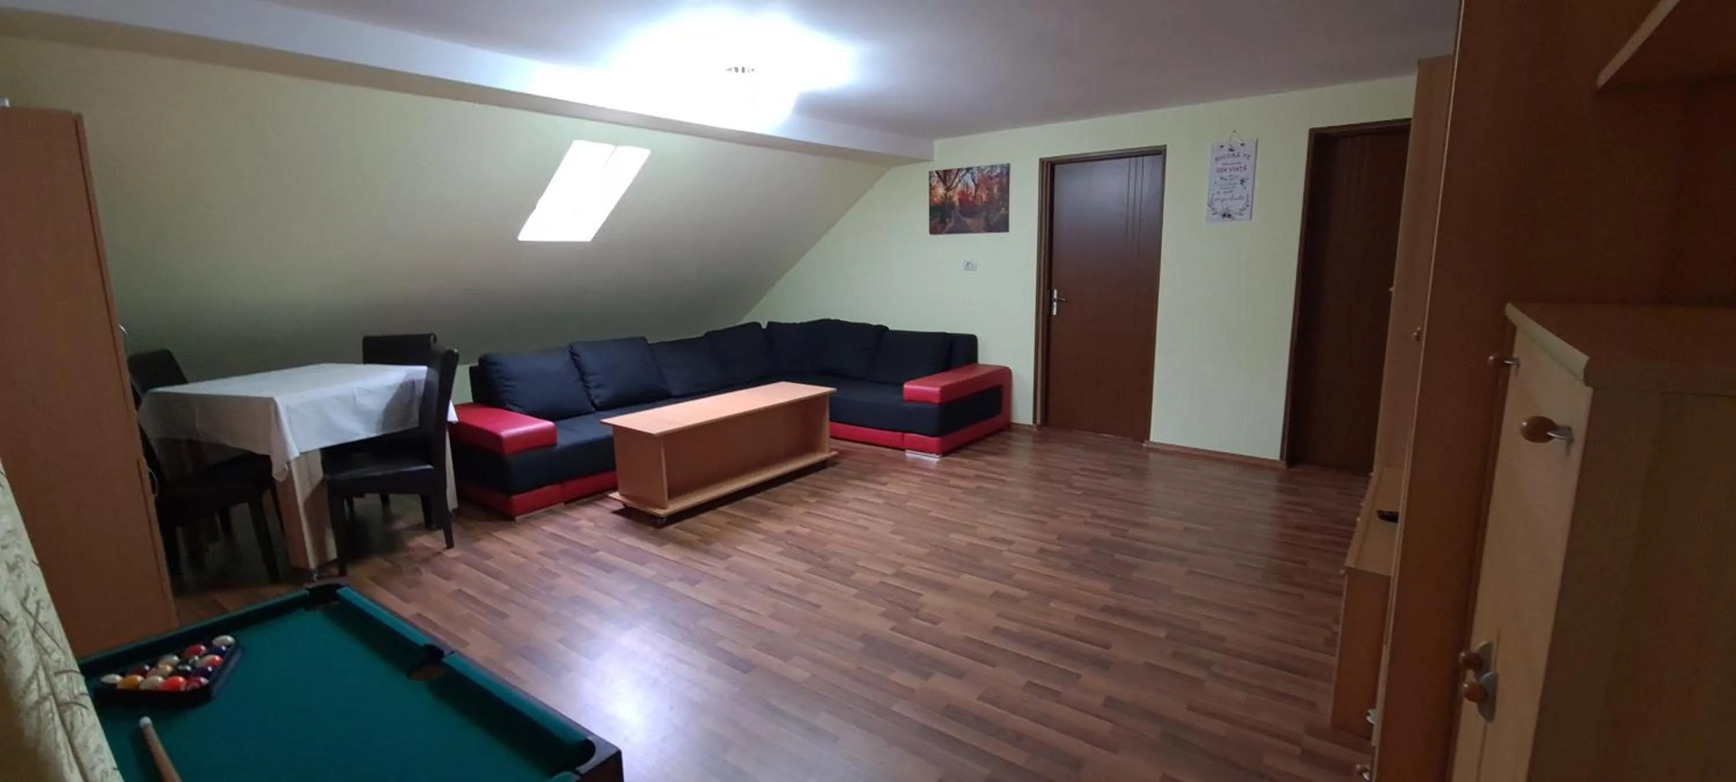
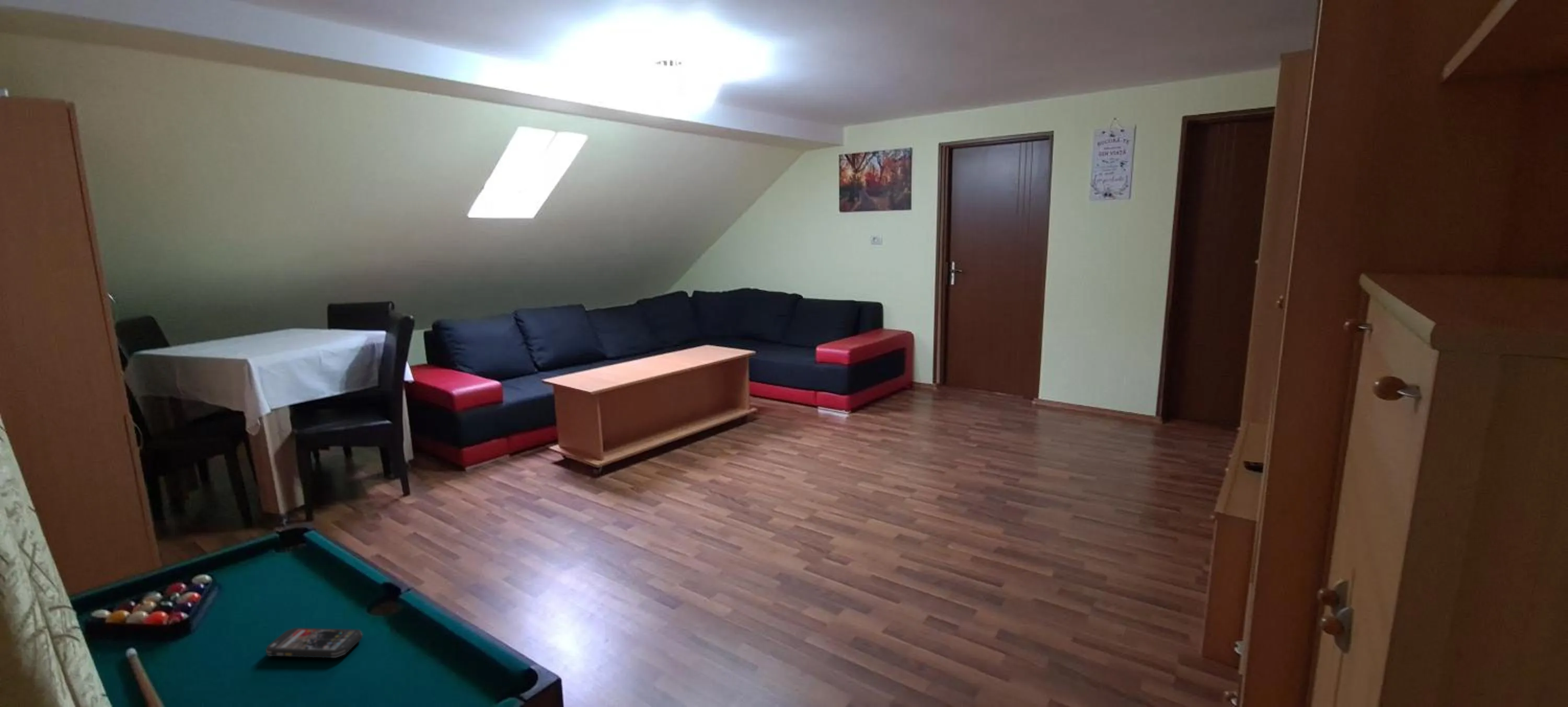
+ smartphone [265,628,363,658]
